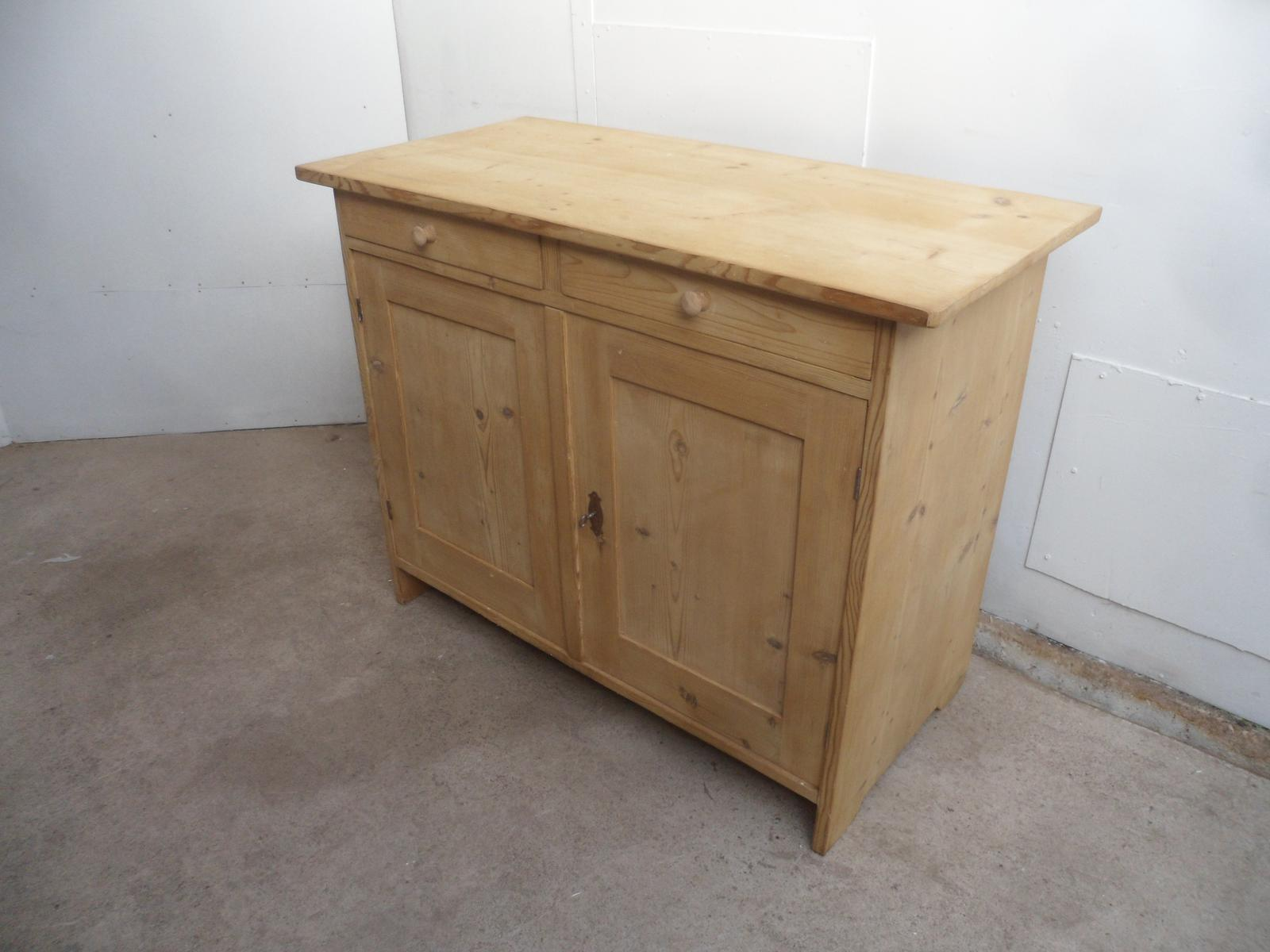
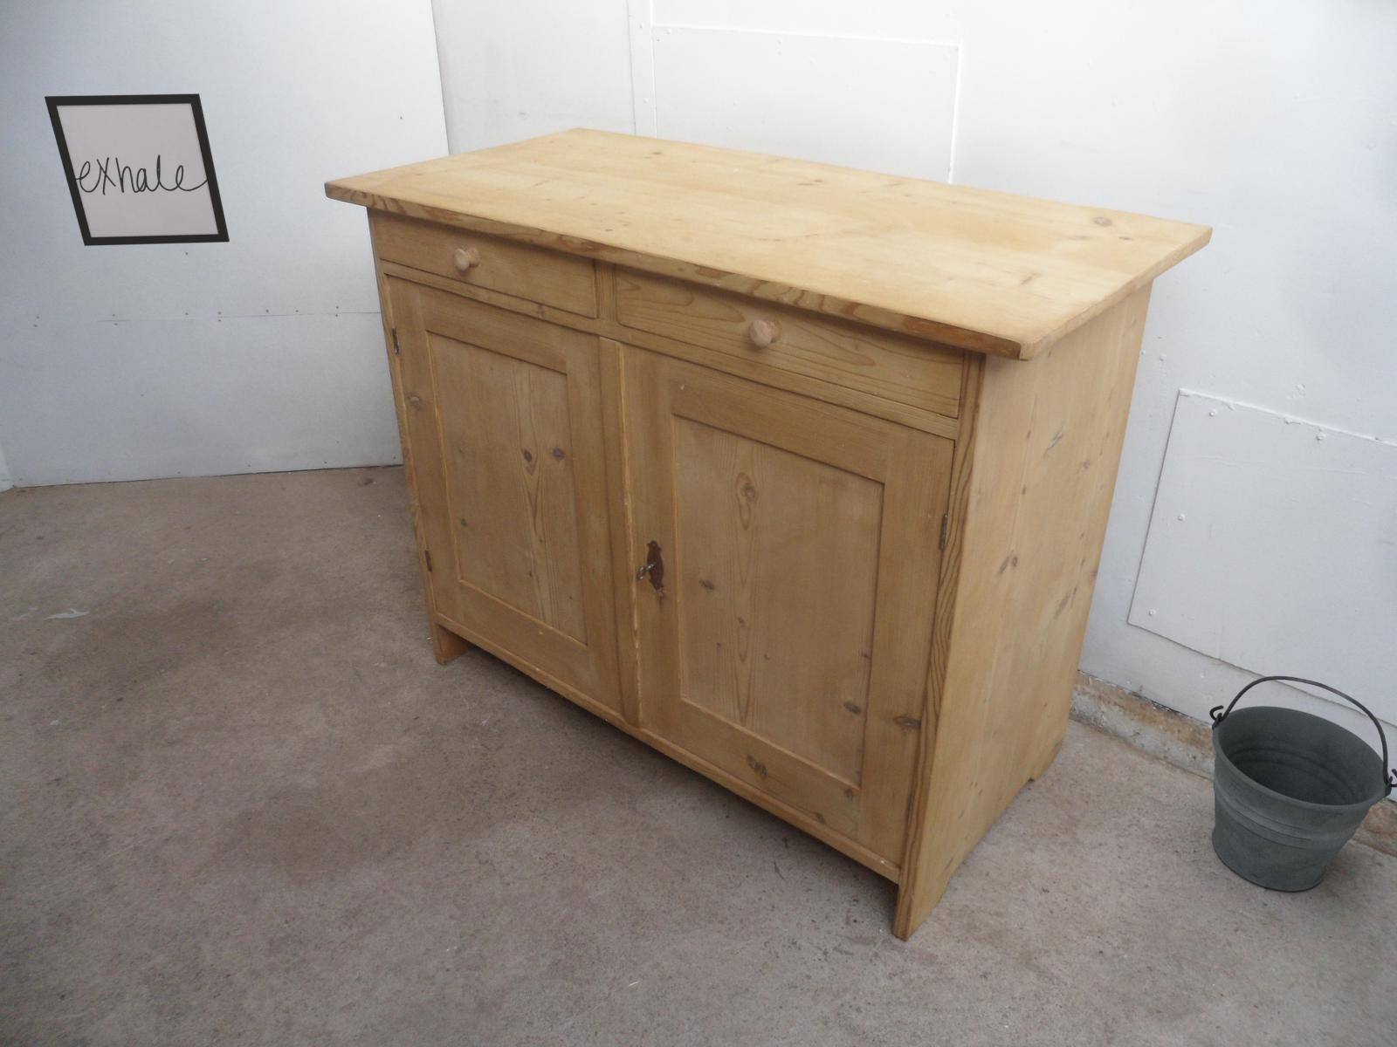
+ bucket [1209,675,1397,893]
+ wall art [44,92,231,247]
